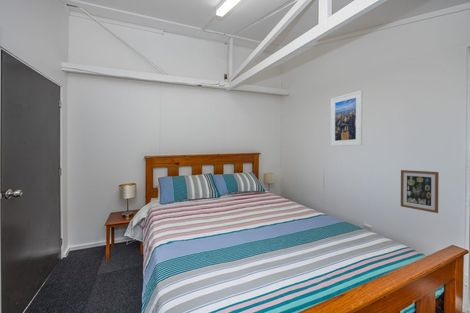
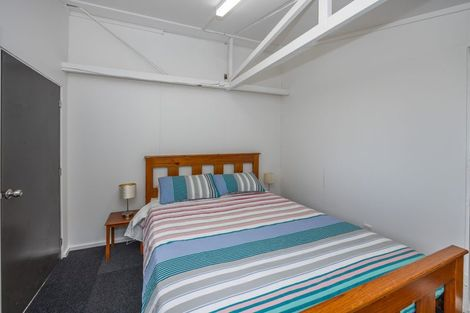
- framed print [329,89,363,147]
- wall art [400,169,440,214]
